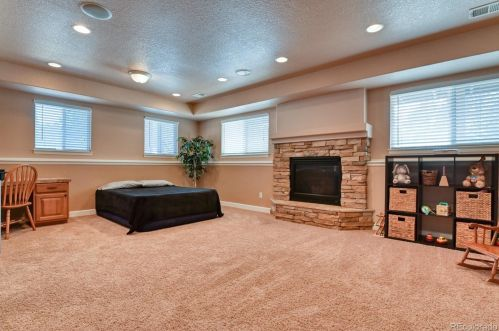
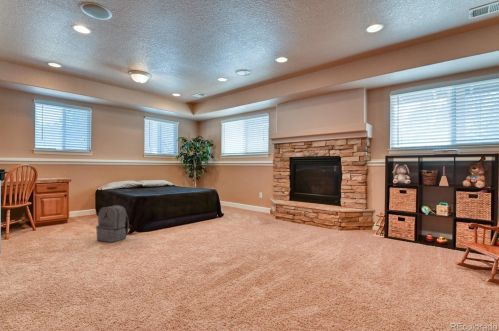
+ backpack [95,204,130,243]
